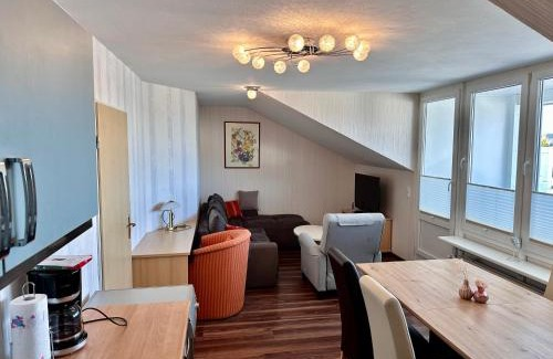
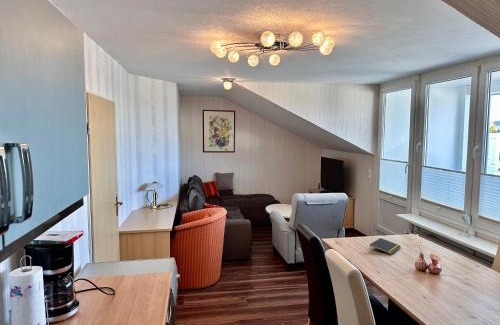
+ notepad [369,237,402,255]
